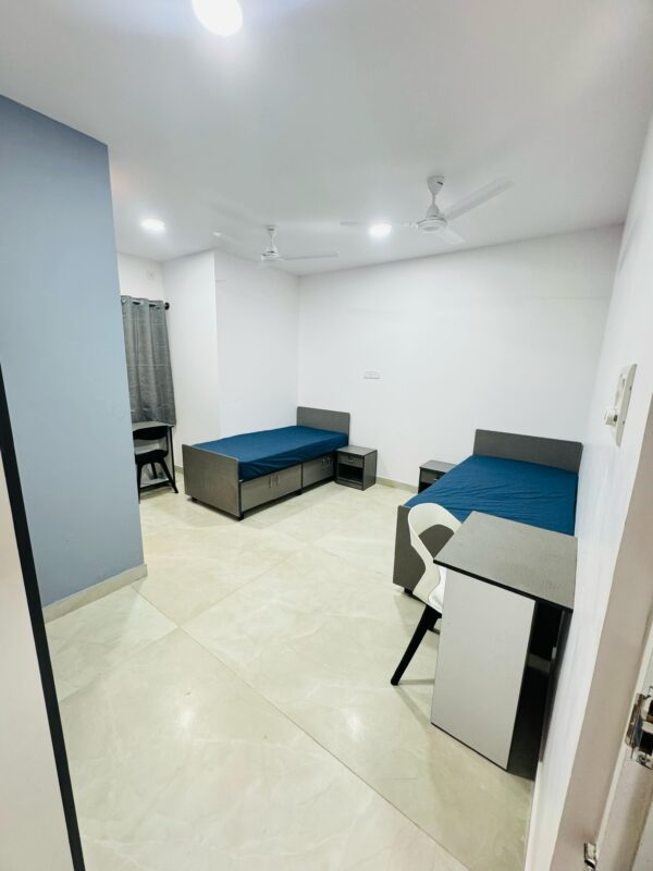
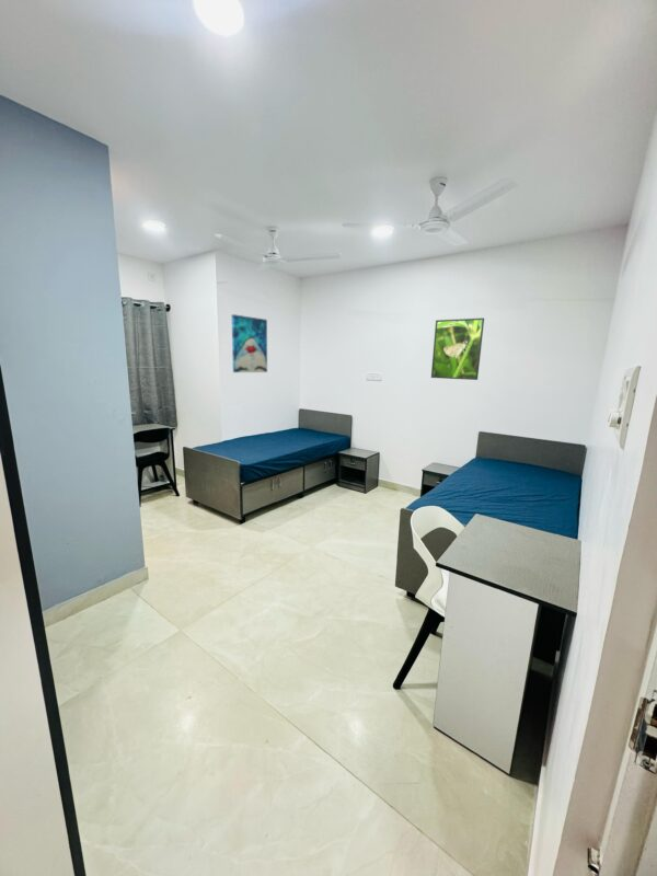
+ wall art [231,313,268,373]
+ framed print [430,316,485,381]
